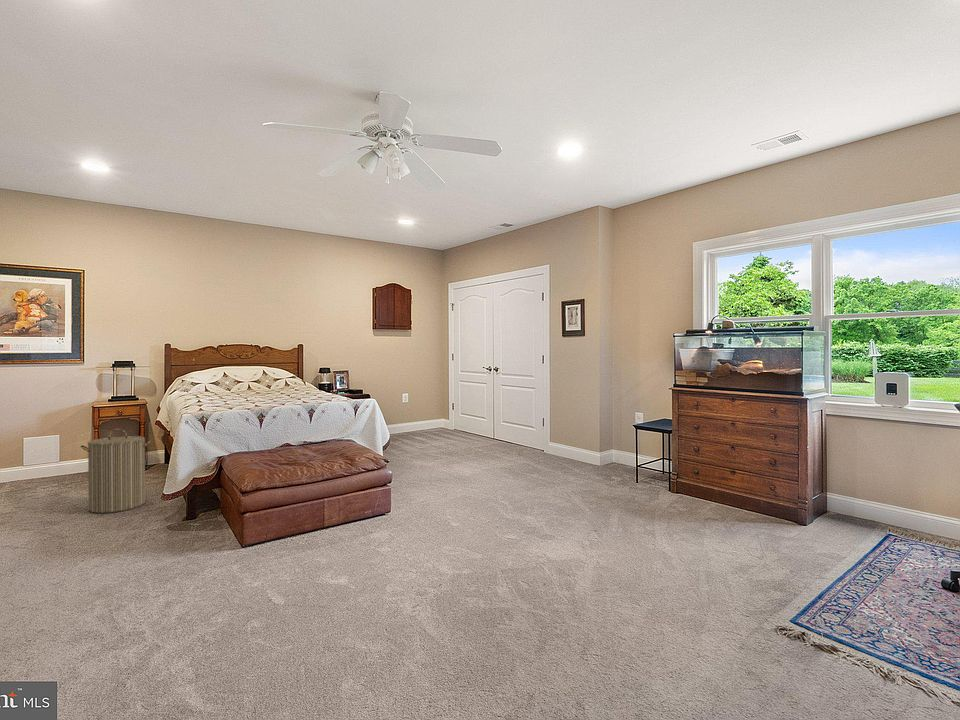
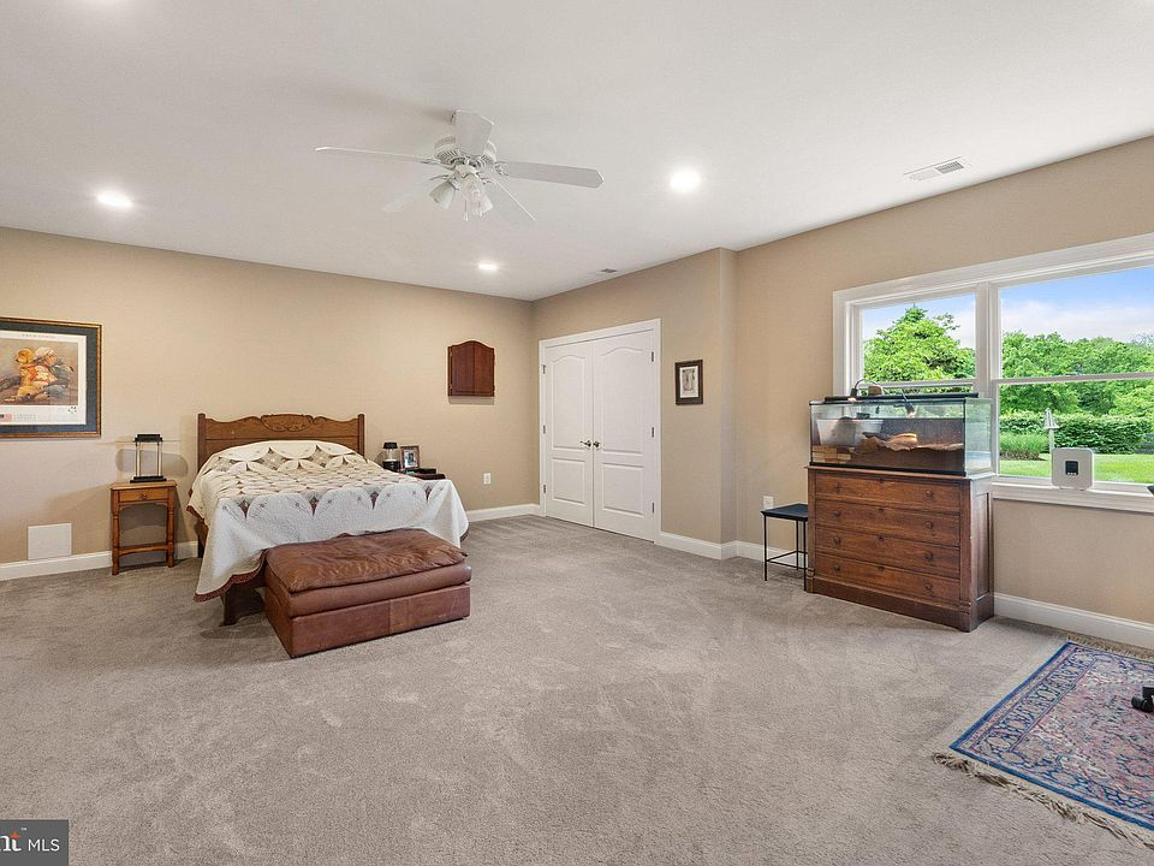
- laundry hamper [80,428,152,514]
